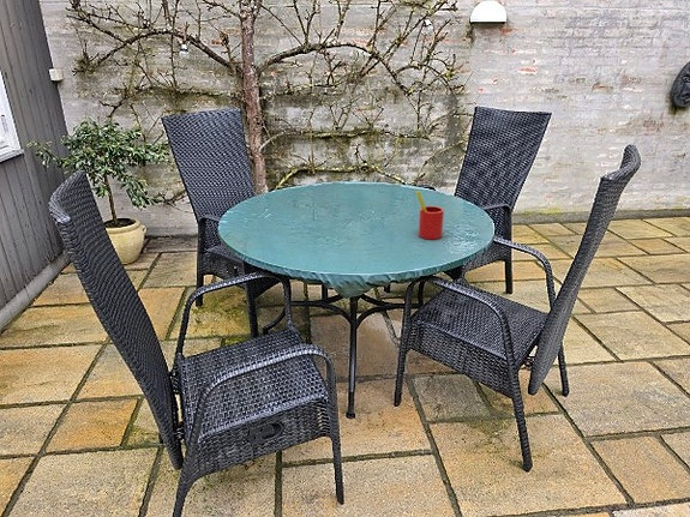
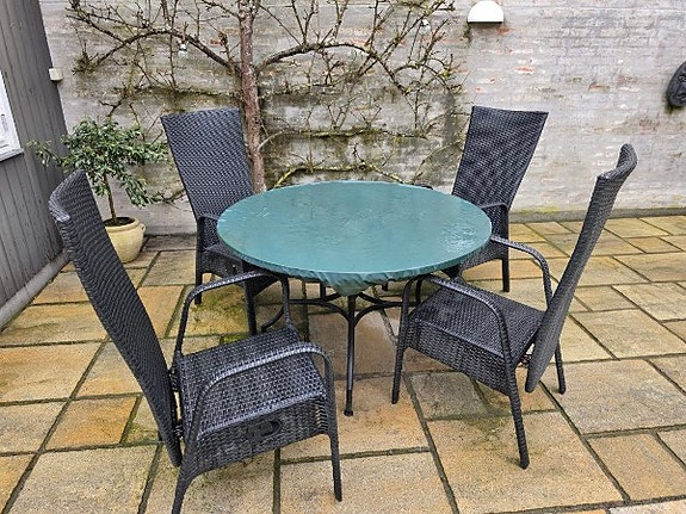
- straw [415,190,445,241]
